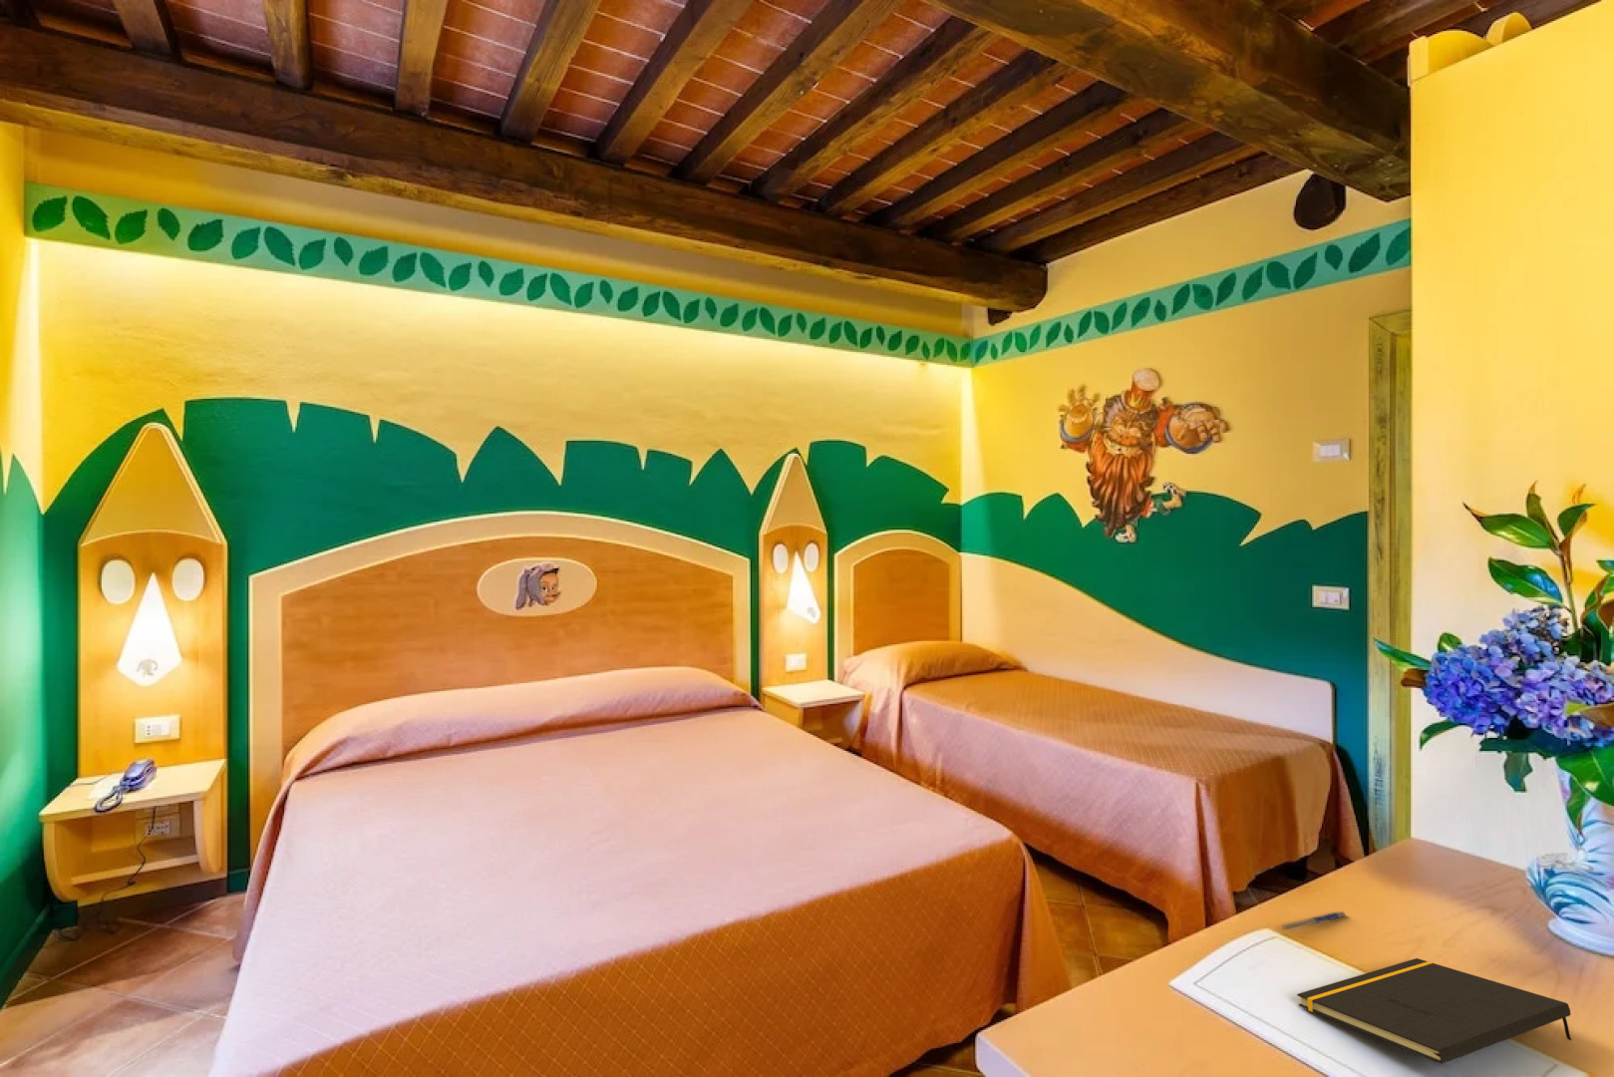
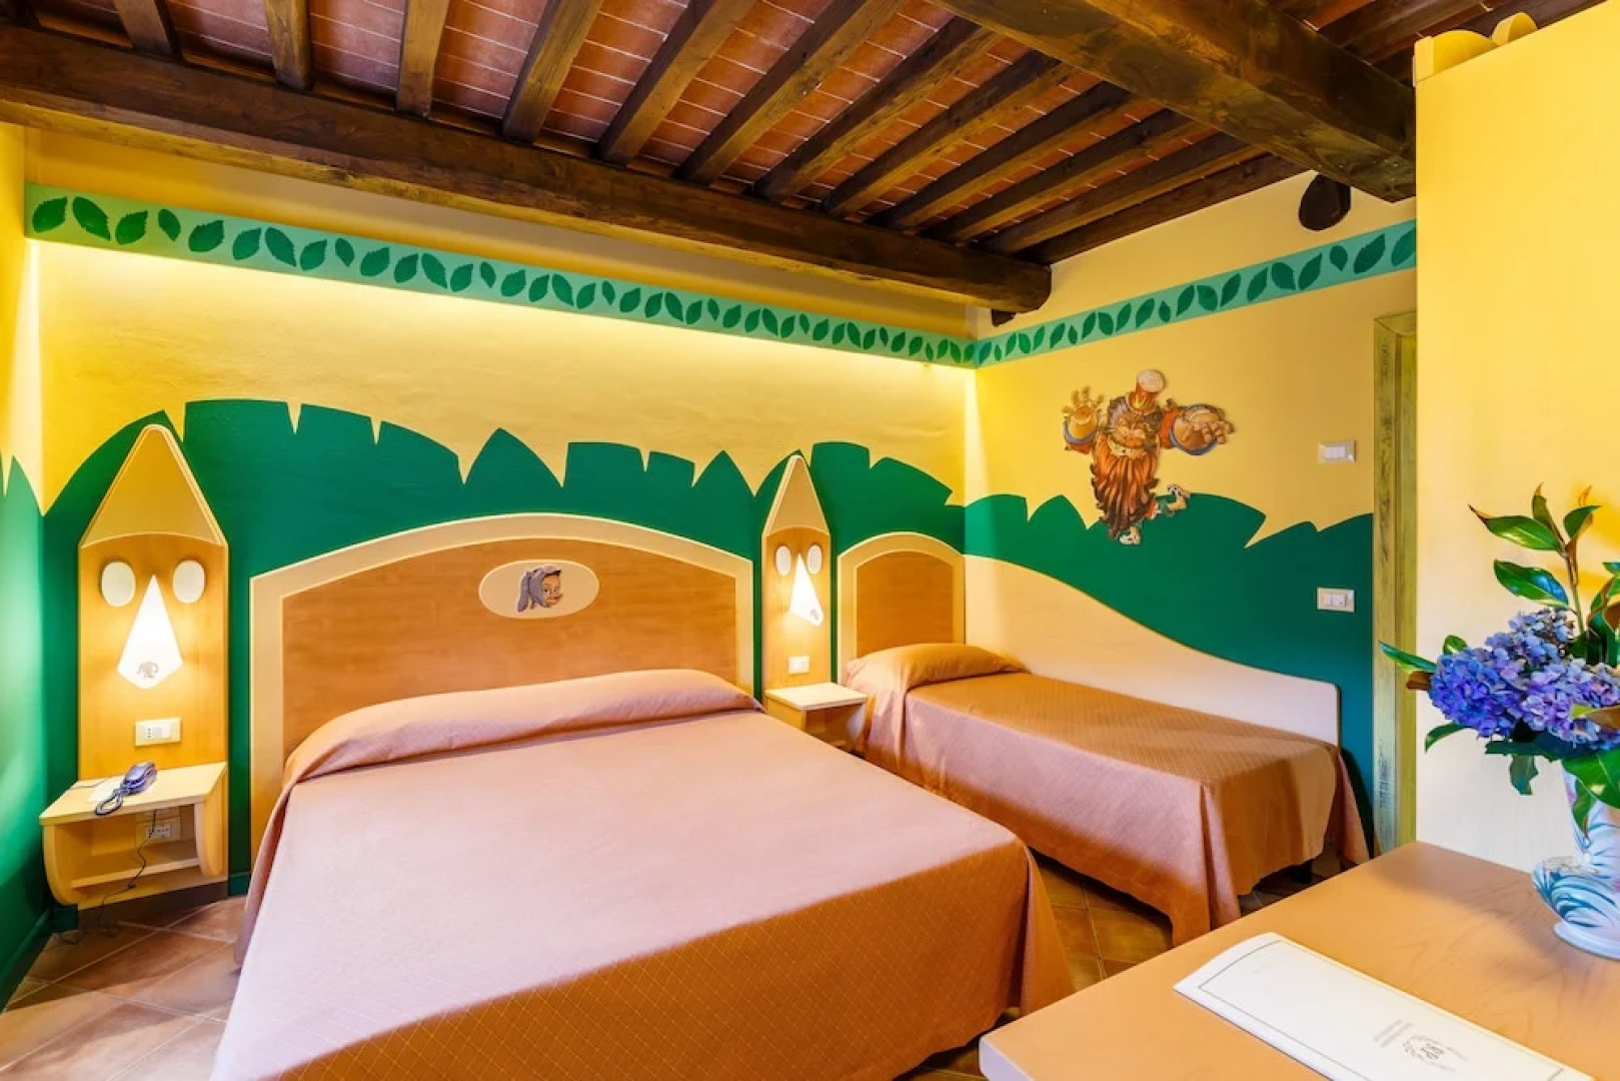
- pen [1280,910,1350,932]
- notepad [1296,957,1573,1065]
